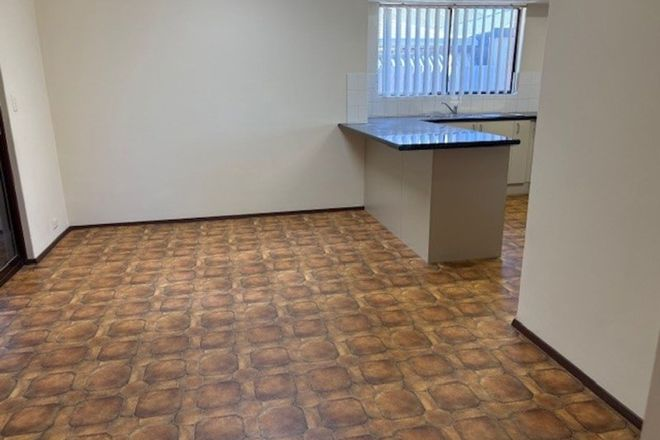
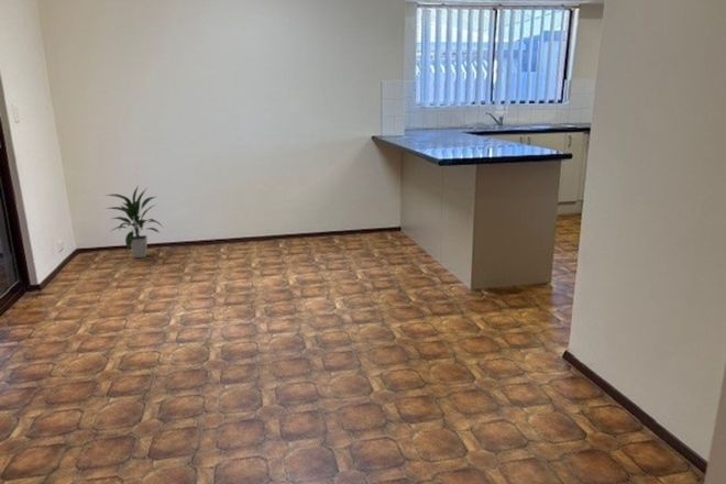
+ indoor plant [103,185,164,258]
